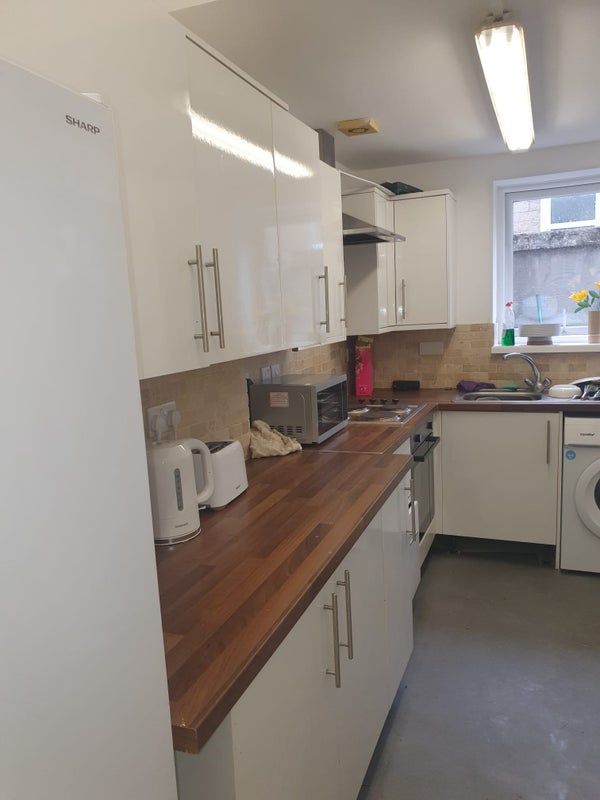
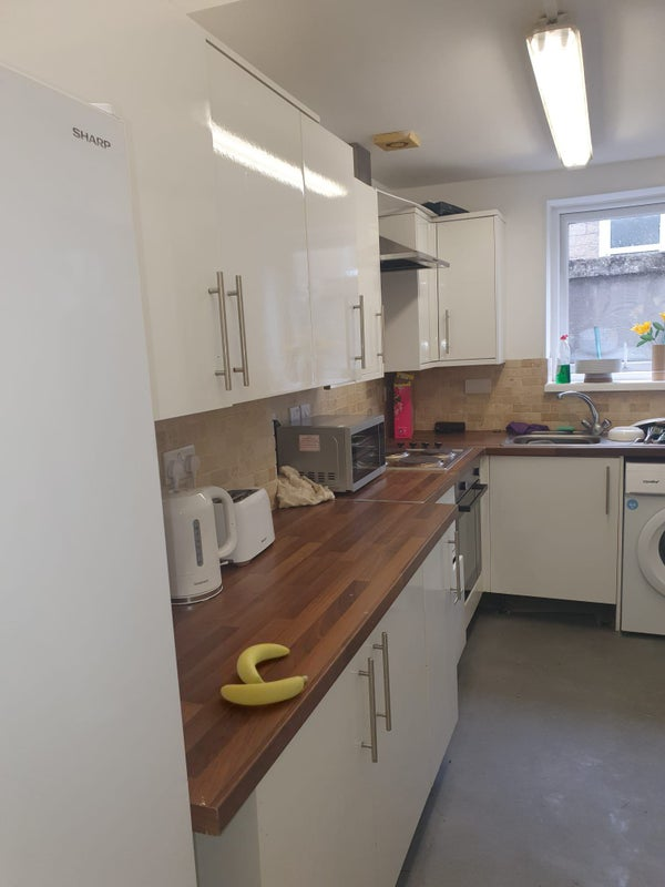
+ banana [219,643,309,706]
